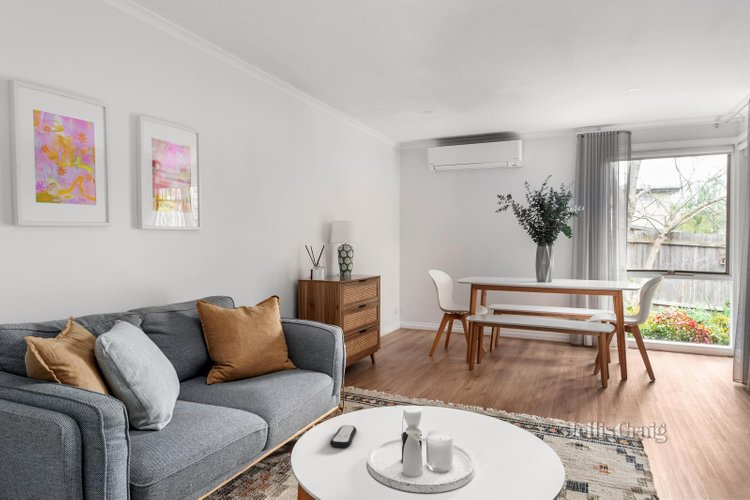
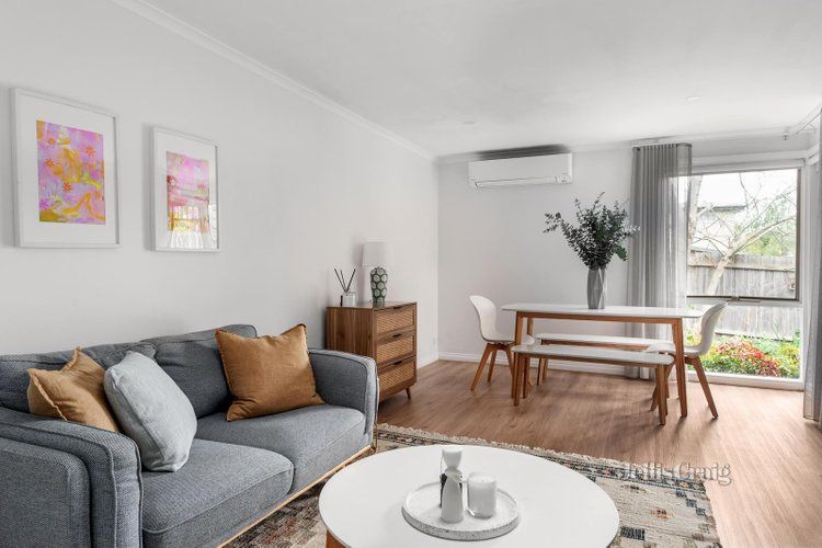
- remote control [329,424,357,449]
